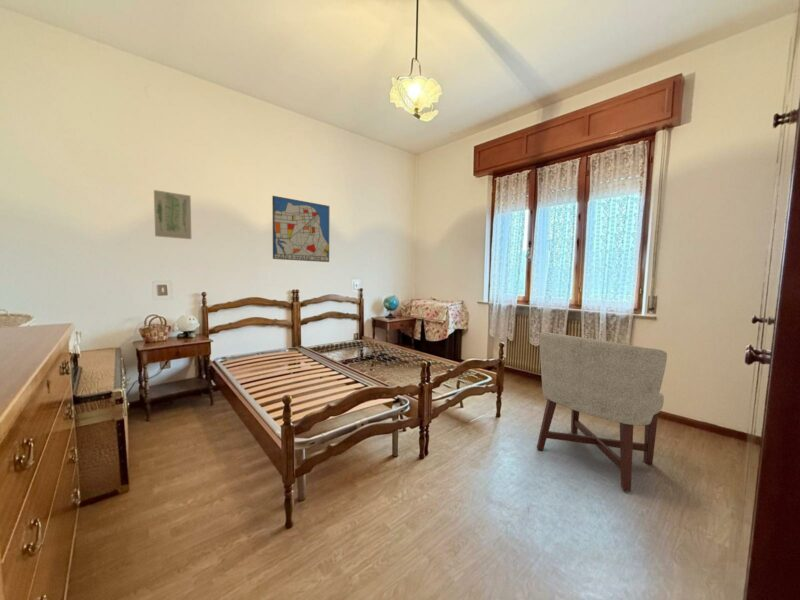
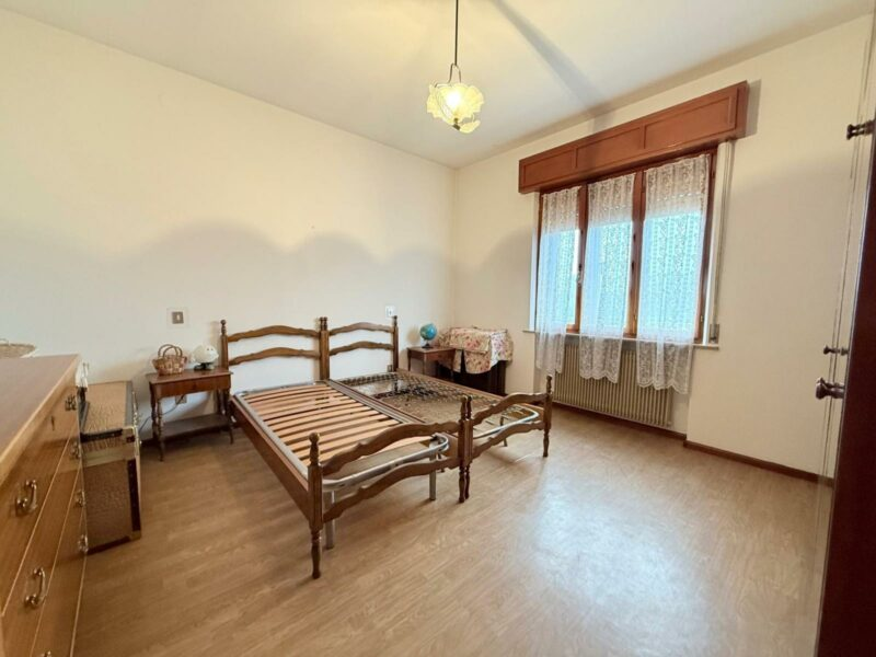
- wall art [153,189,192,240]
- chair [536,331,668,492]
- wall art [271,195,330,263]
